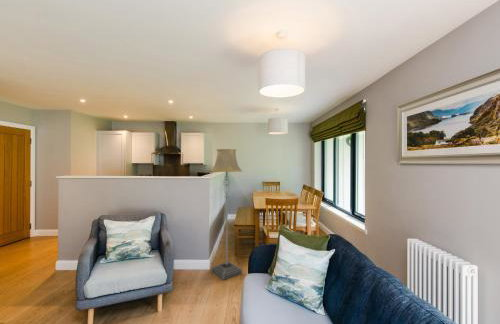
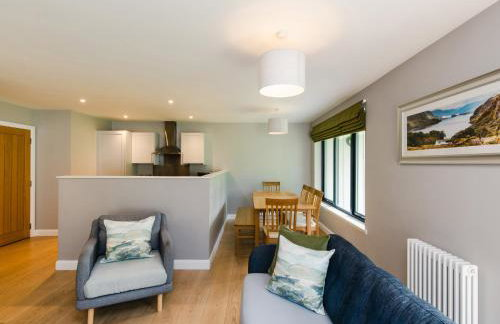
- floor lamp [210,148,243,281]
